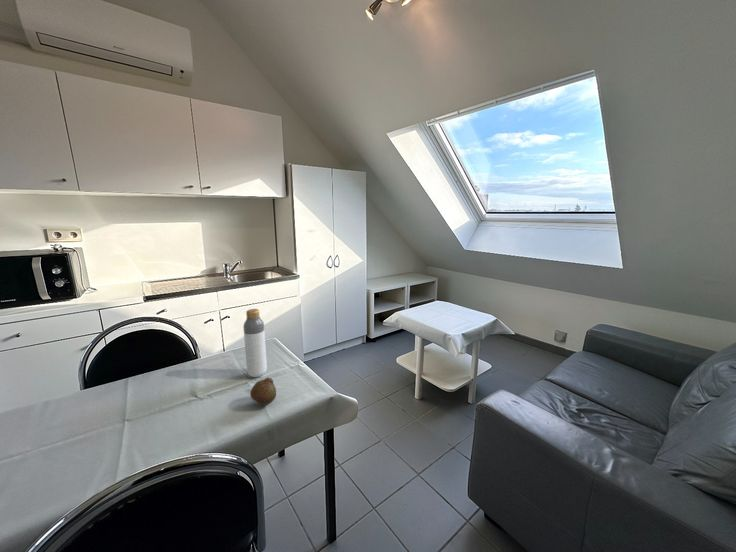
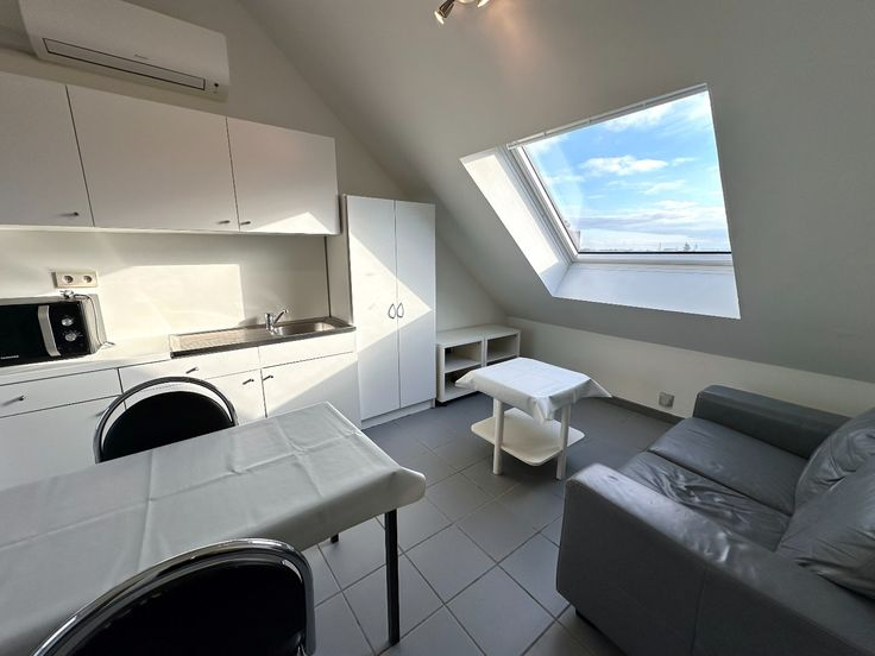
- fruit [249,377,277,406]
- bottle [242,308,268,378]
